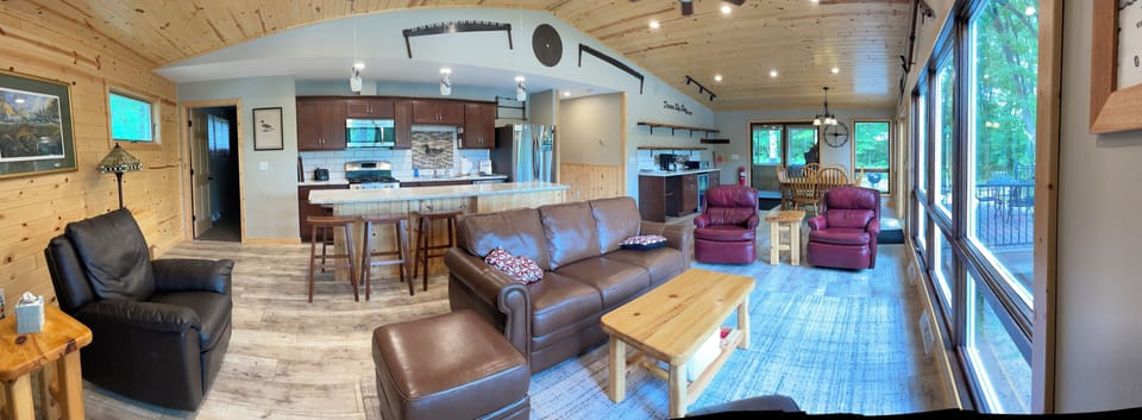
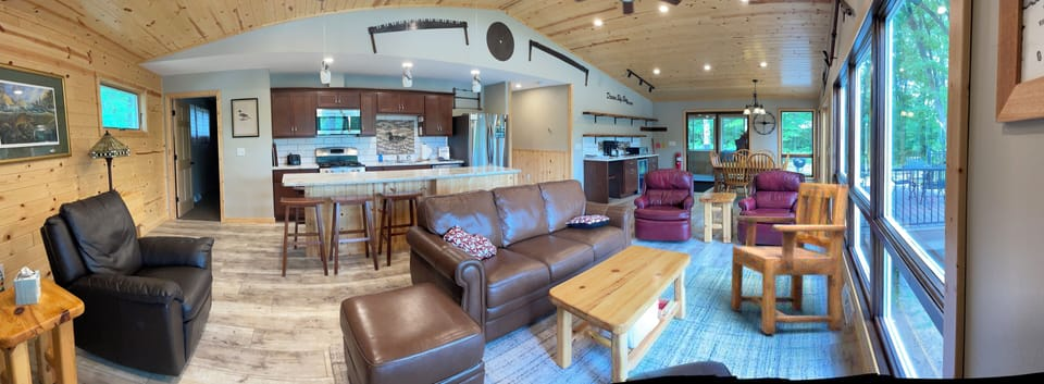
+ armchair [730,182,849,335]
